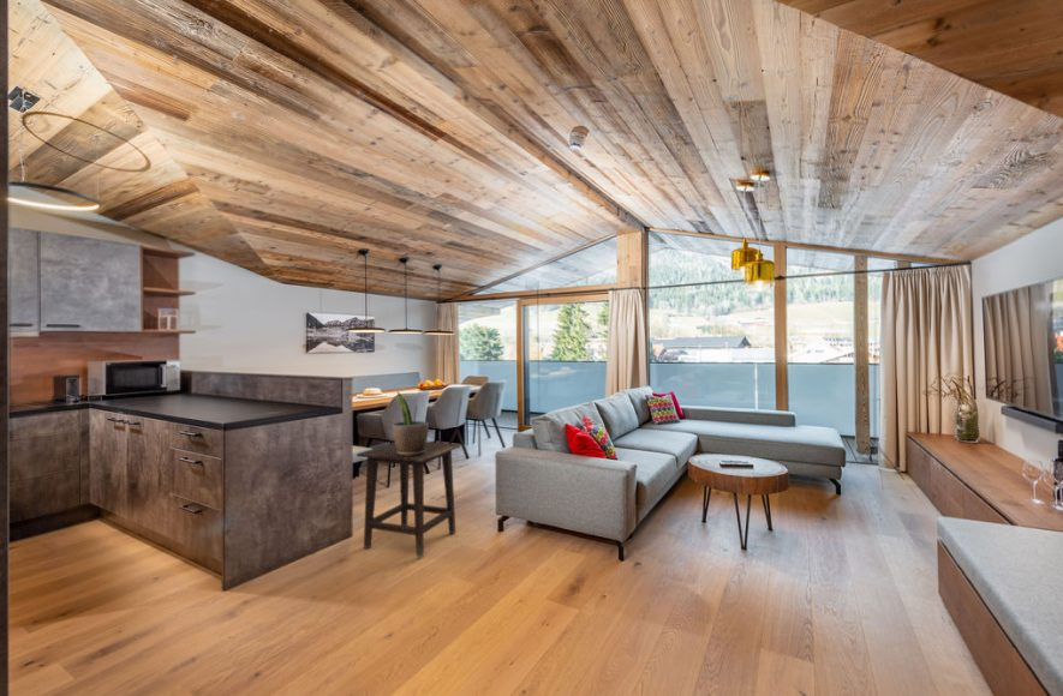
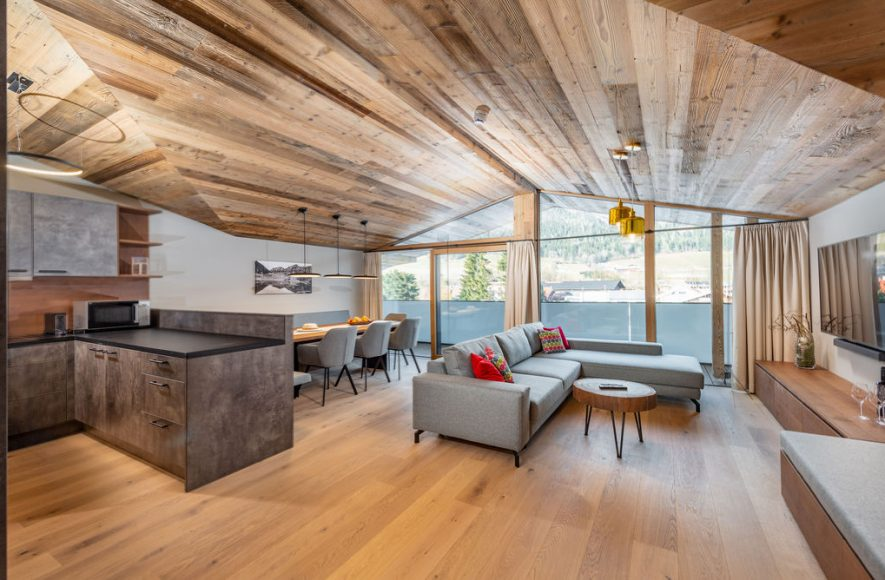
- side table [356,442,461,559]
- potted plant [392,390,430,456]
